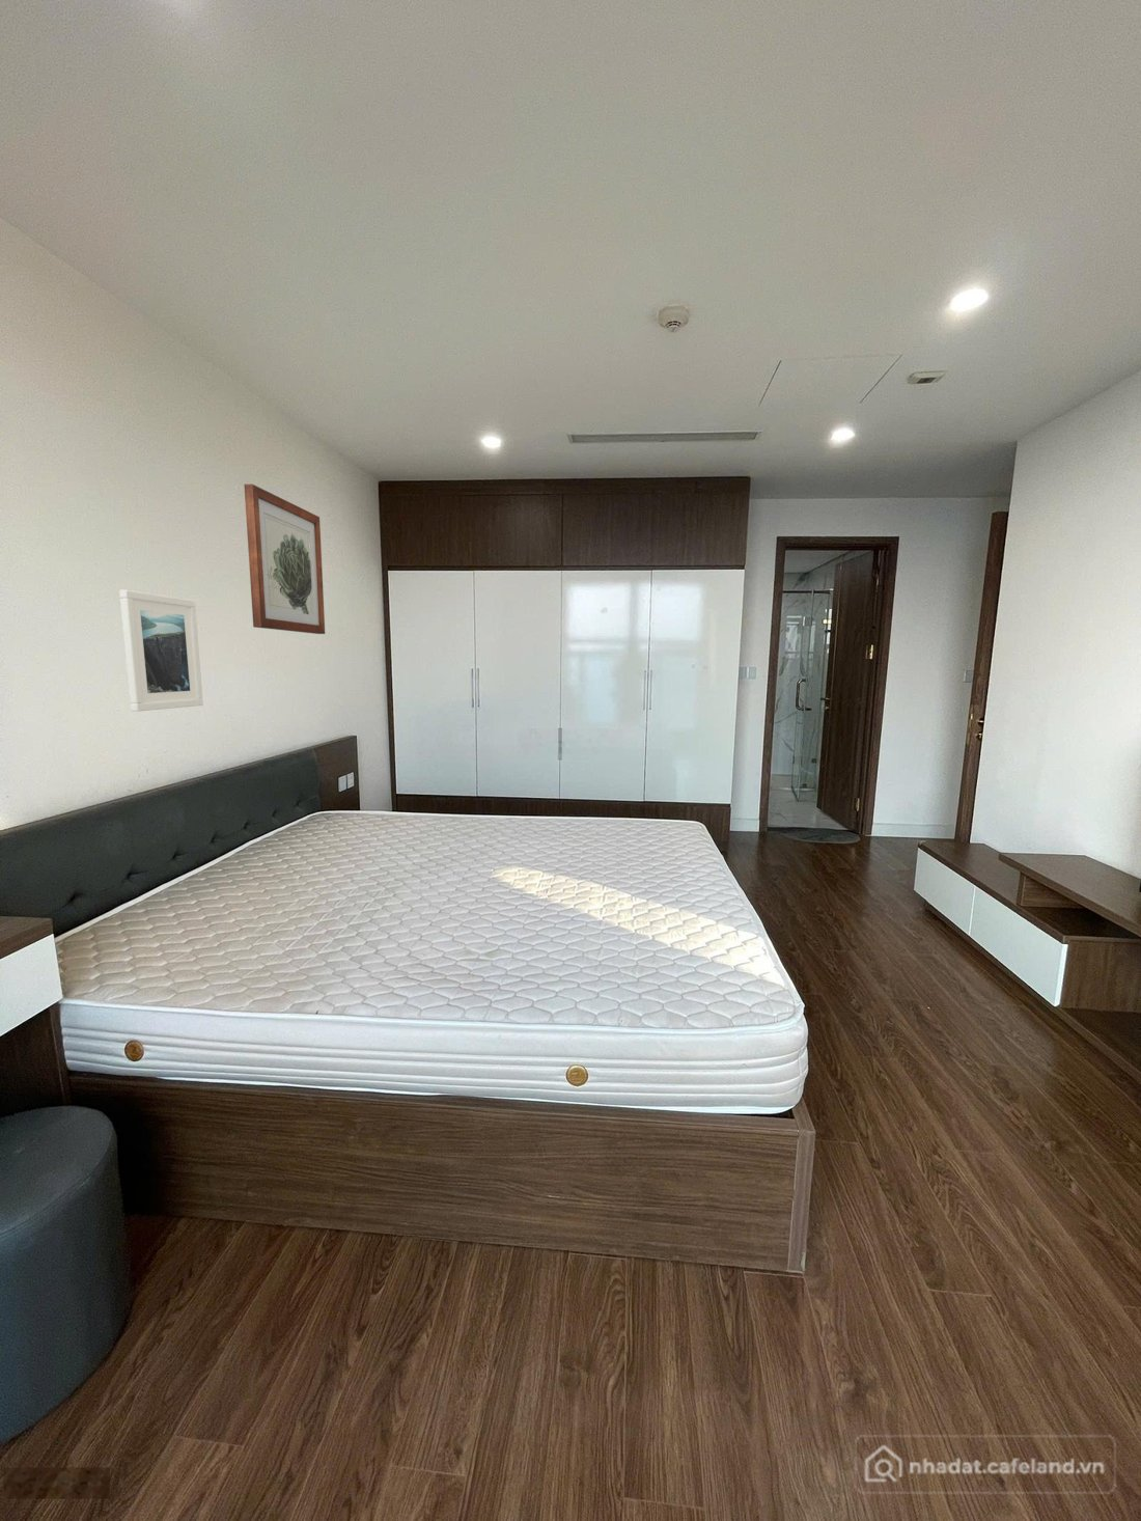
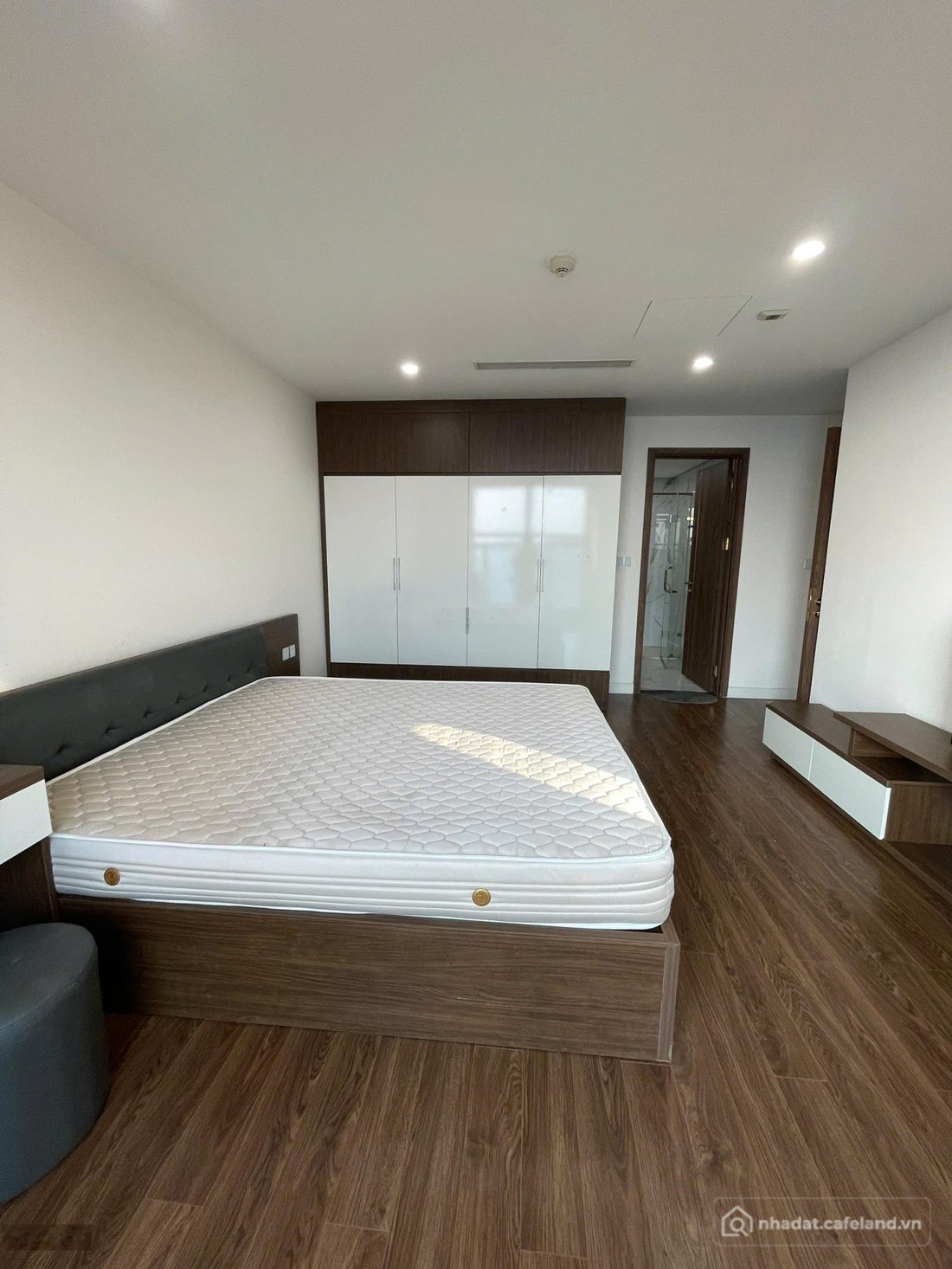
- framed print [119,590,204,713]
- wall art [243,483,326,635]
